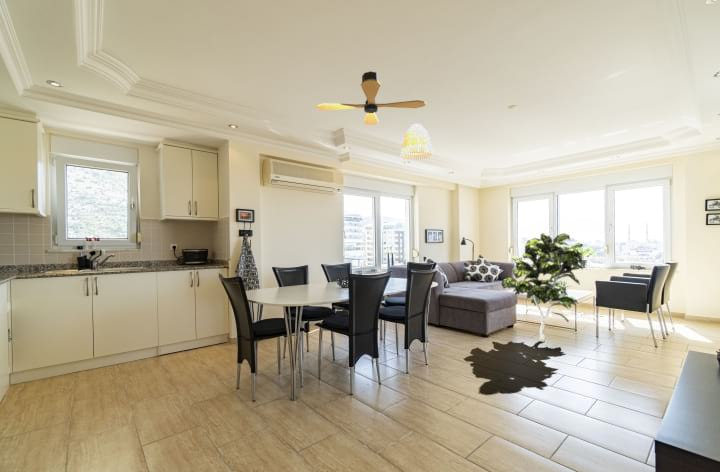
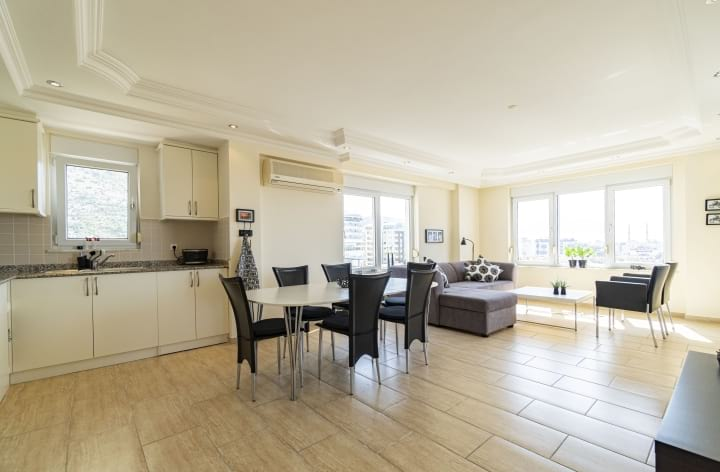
- ceiling fan [316,70,427,126]
- indoor plant [500,232,584,343]
- lamp shade [400,123,435,160]
